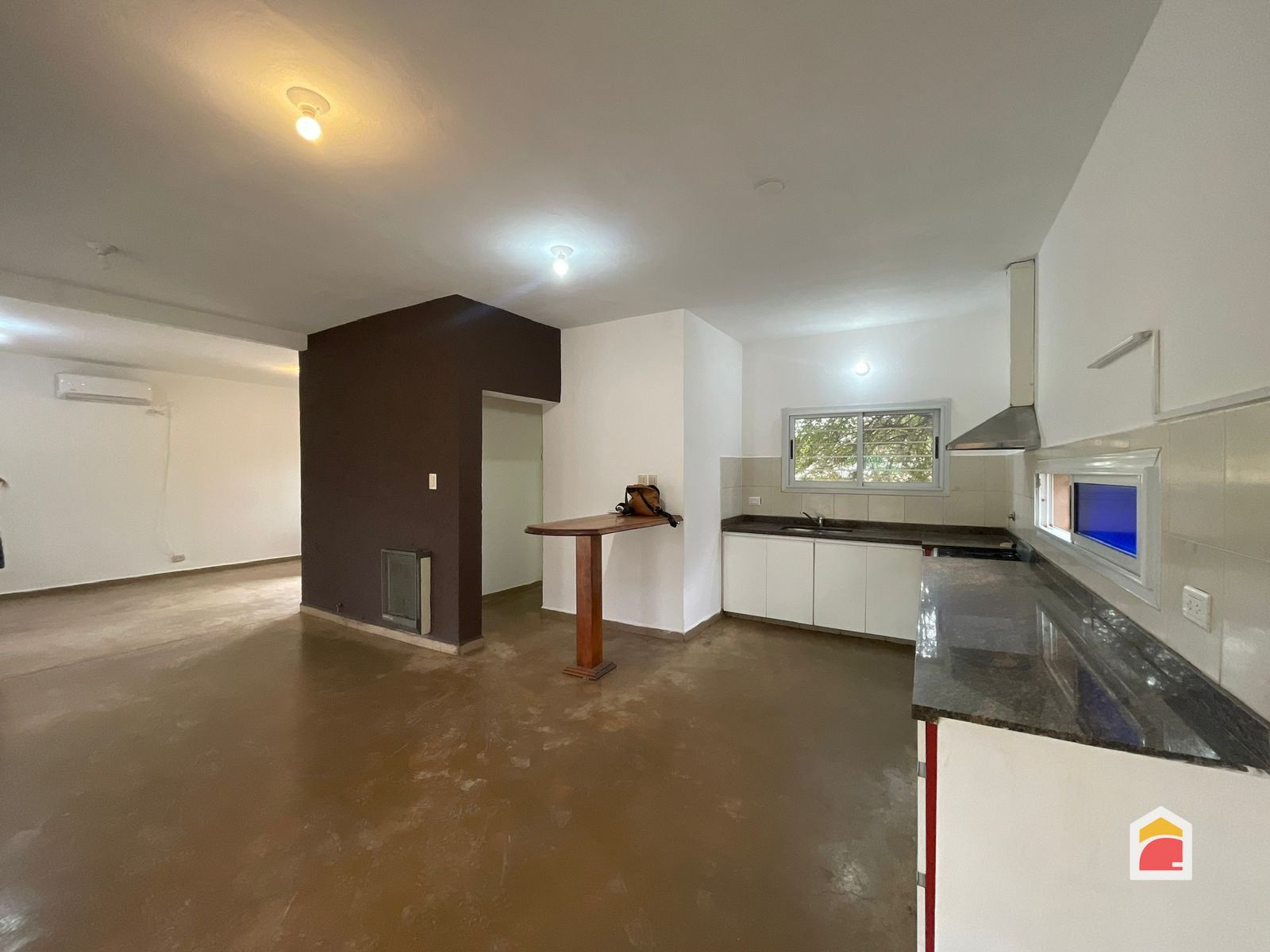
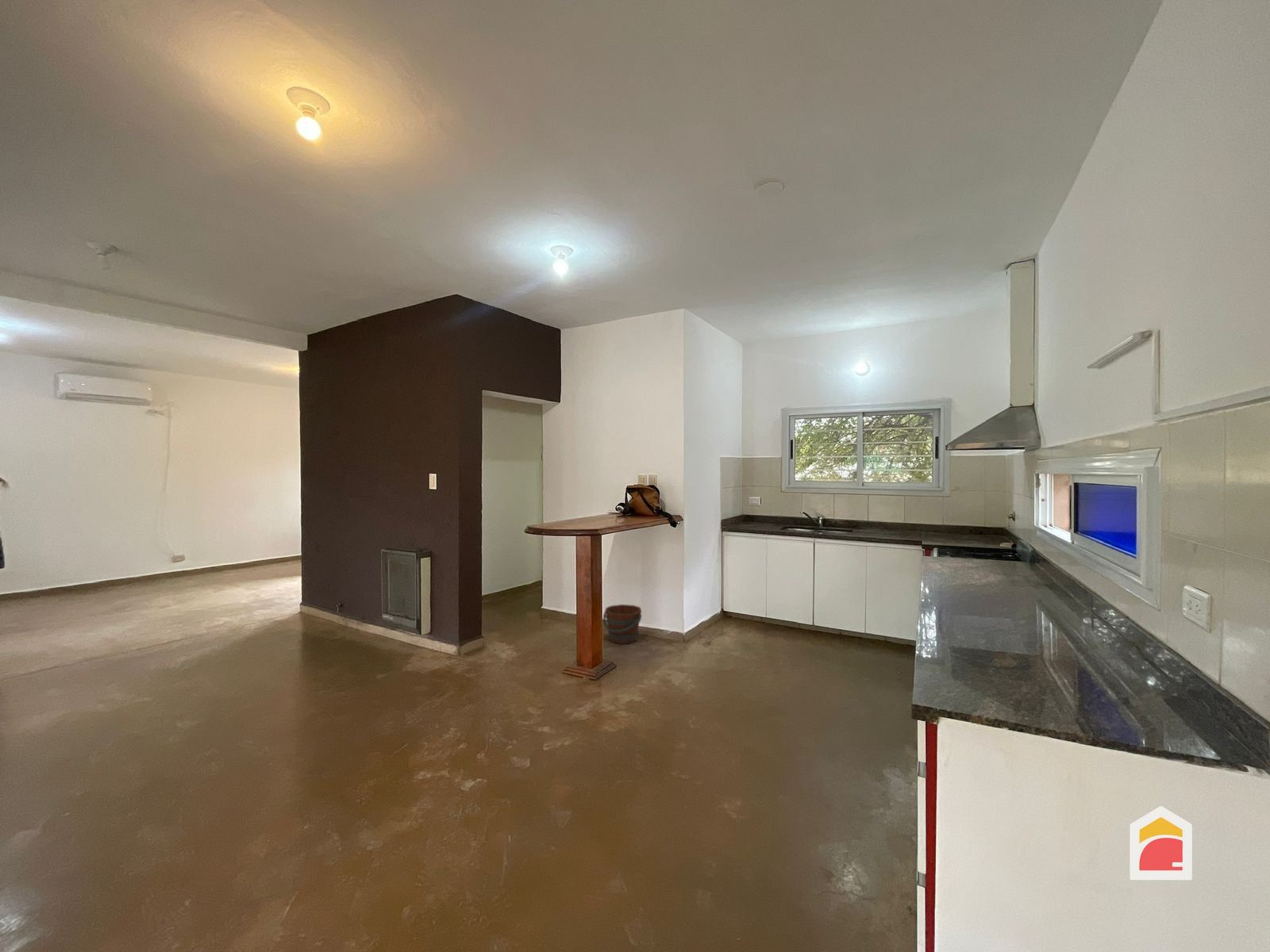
+ bucket [602,604,643,645]
